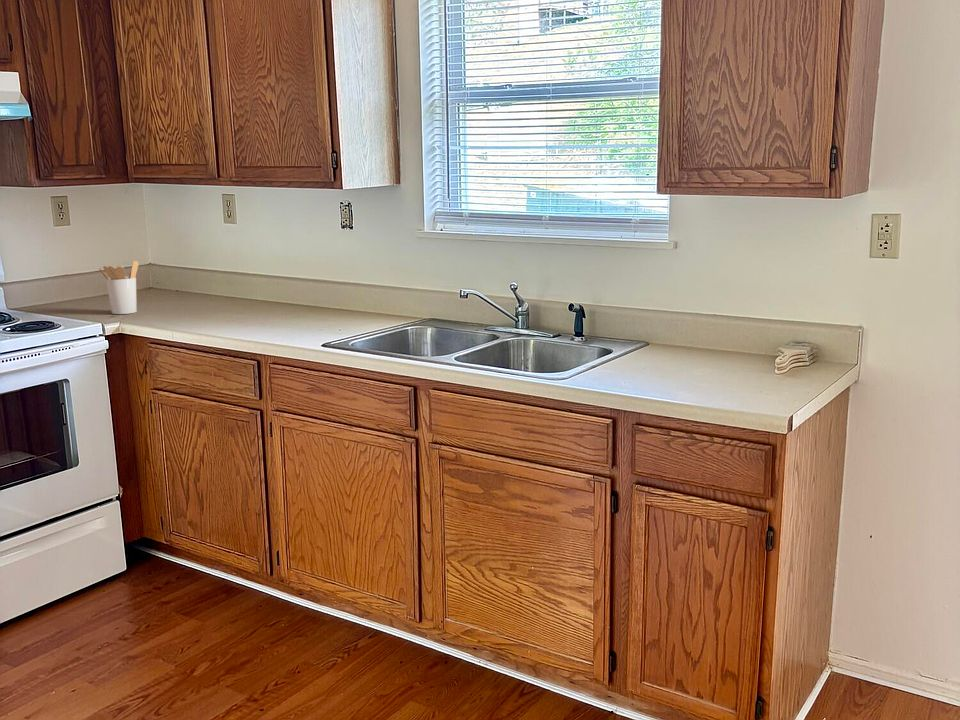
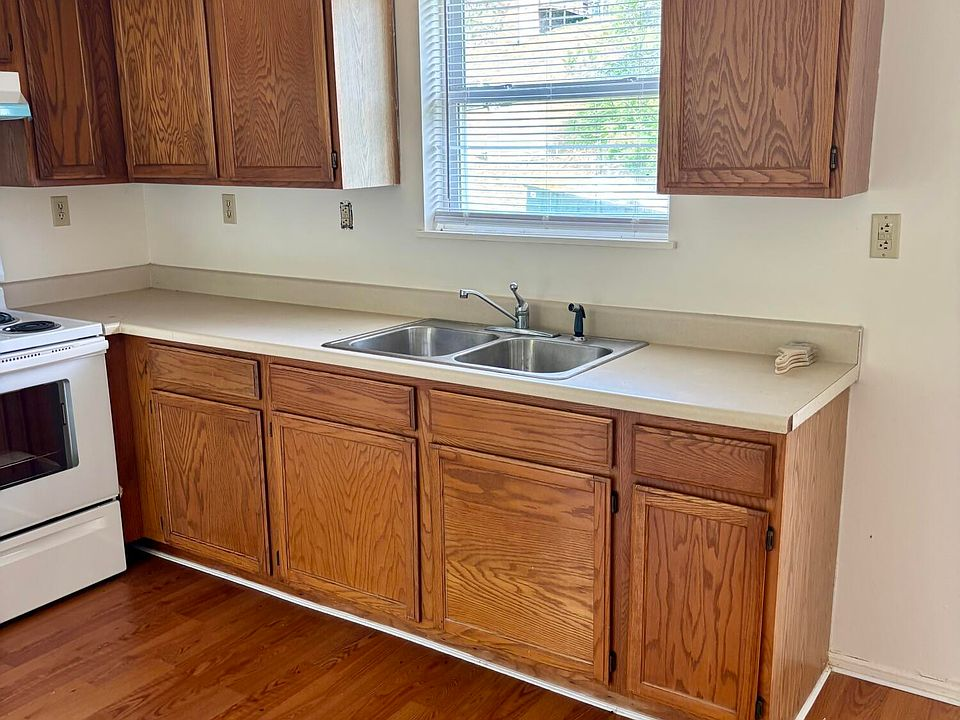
- utensil holder [98,260,139,315]
